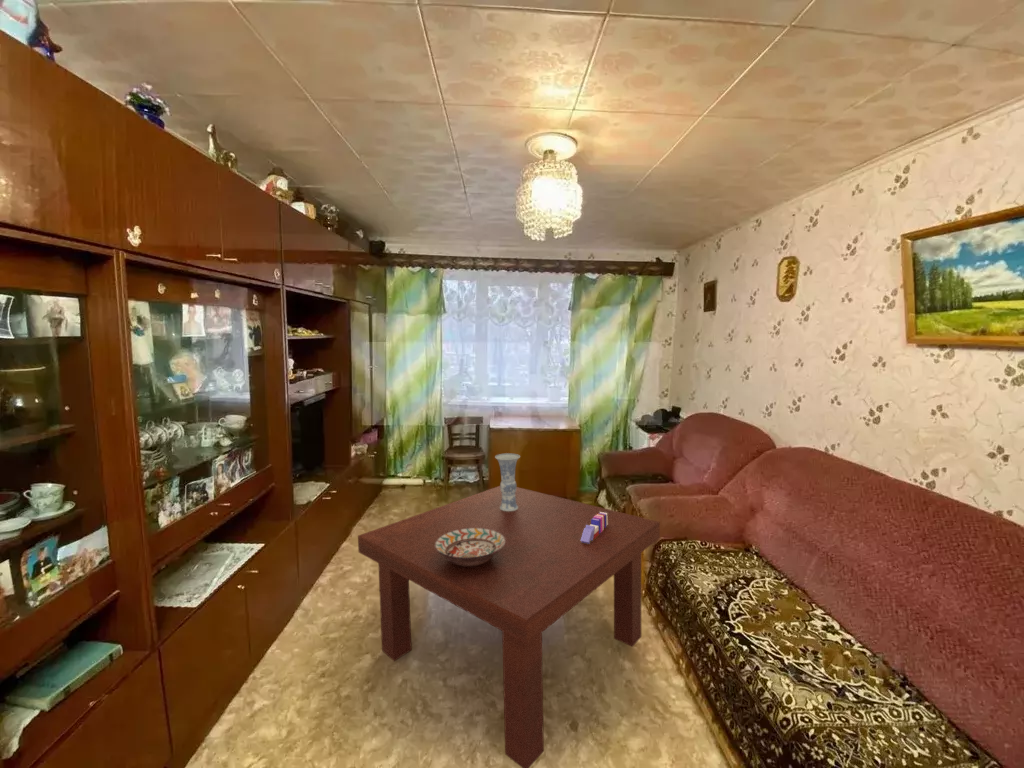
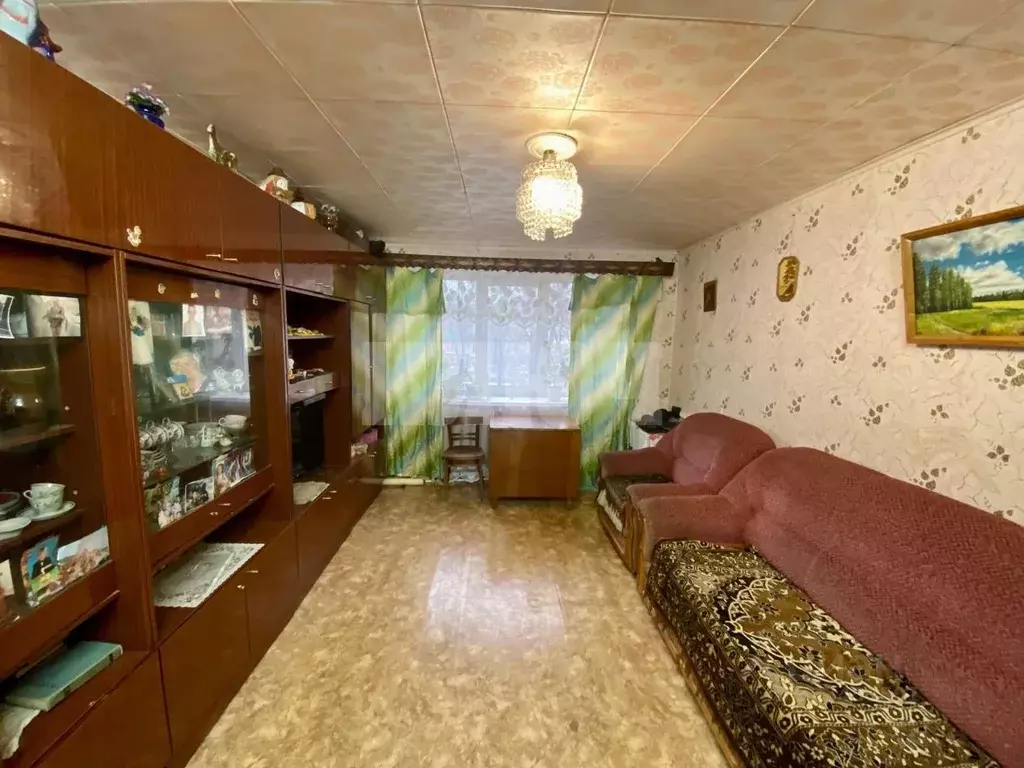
- books [580,512,608,544]
- decorative bowl [435,528,505,567]
- coffee table [357,485,661,768]
- vase [494,452,521,511]
